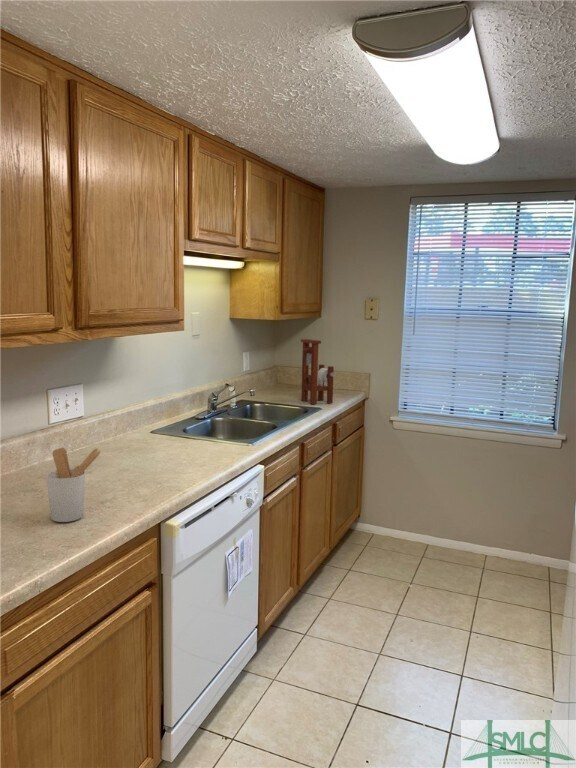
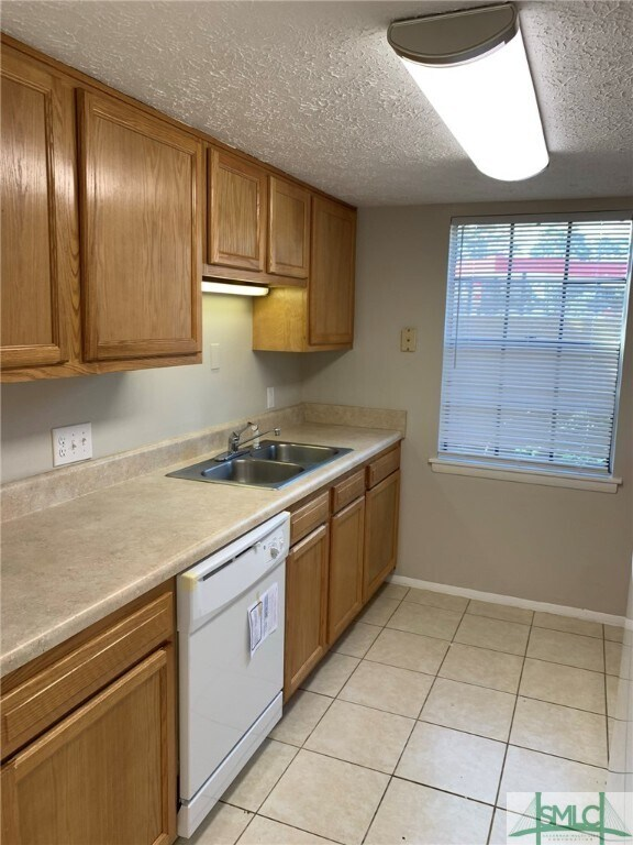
- utensil holder [46,447,101,523]
- paper towel holder [300,338,335,405]
